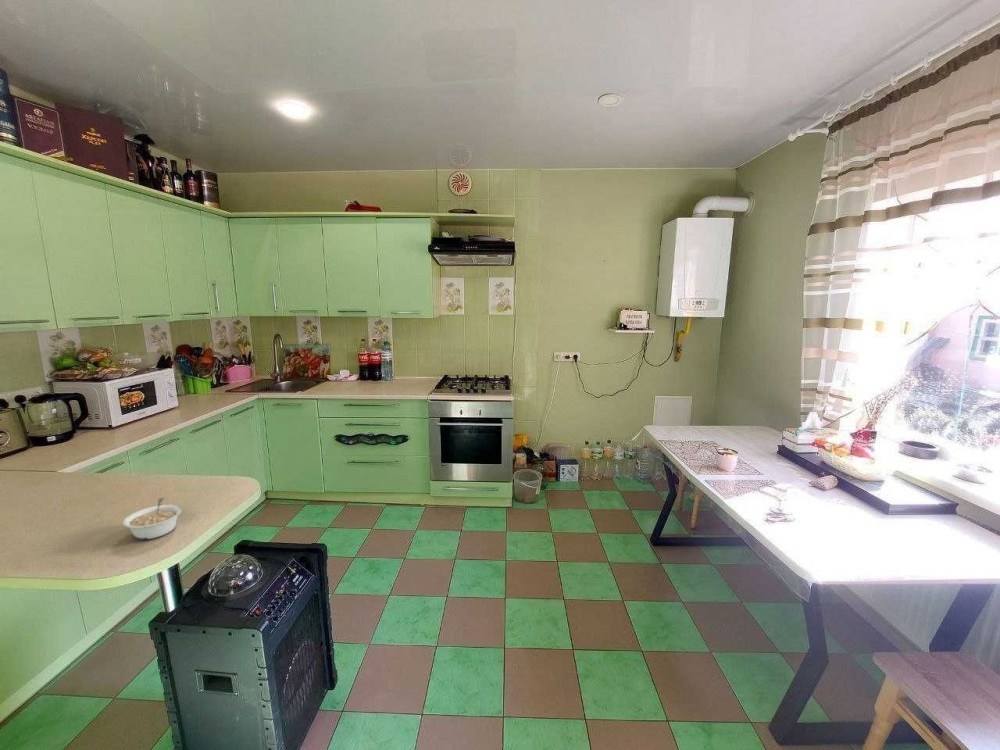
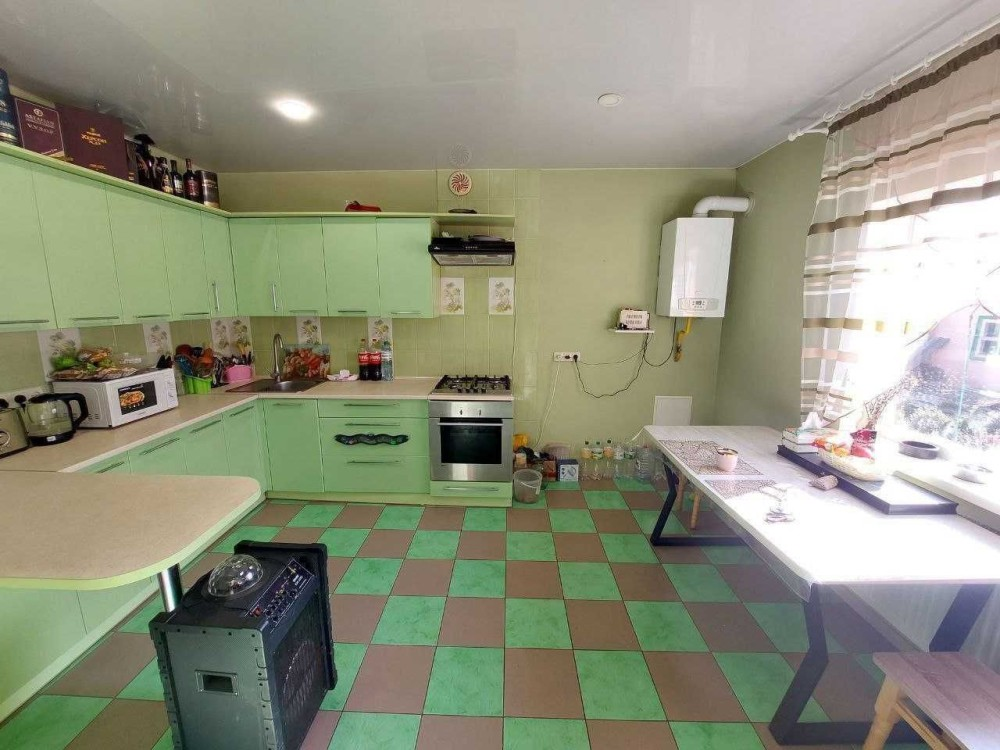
- legume [122,497,182,540]
